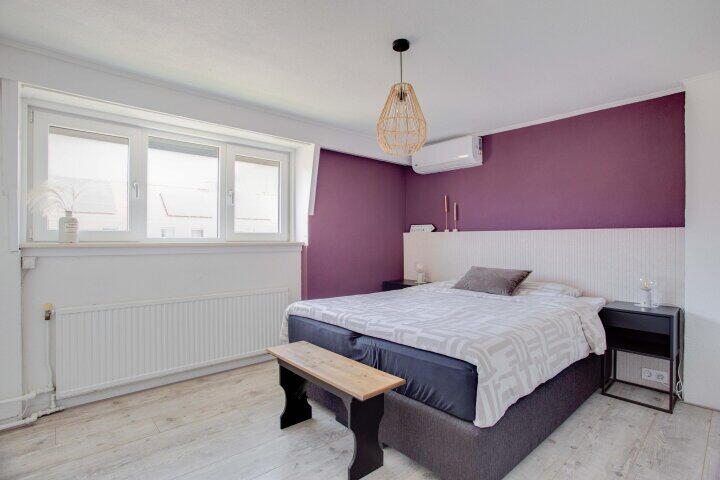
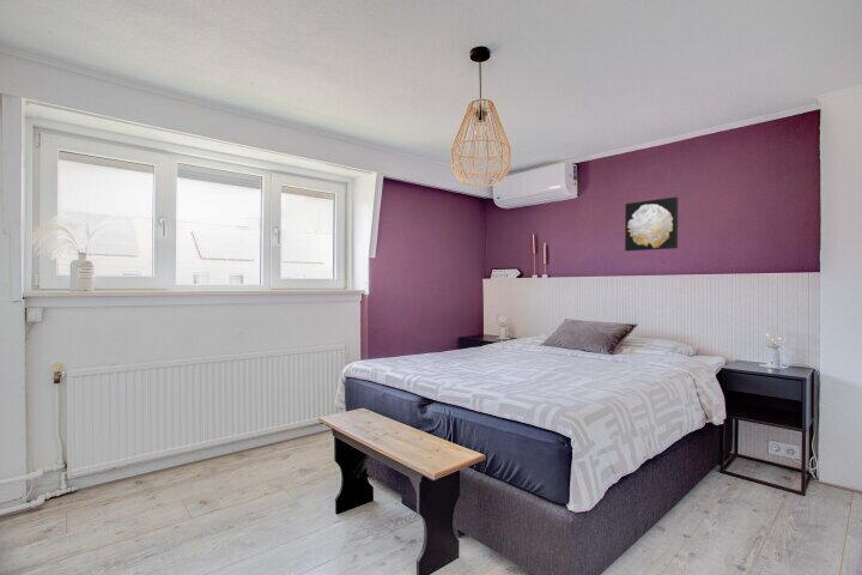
+ wall art [624,196,679,253]
